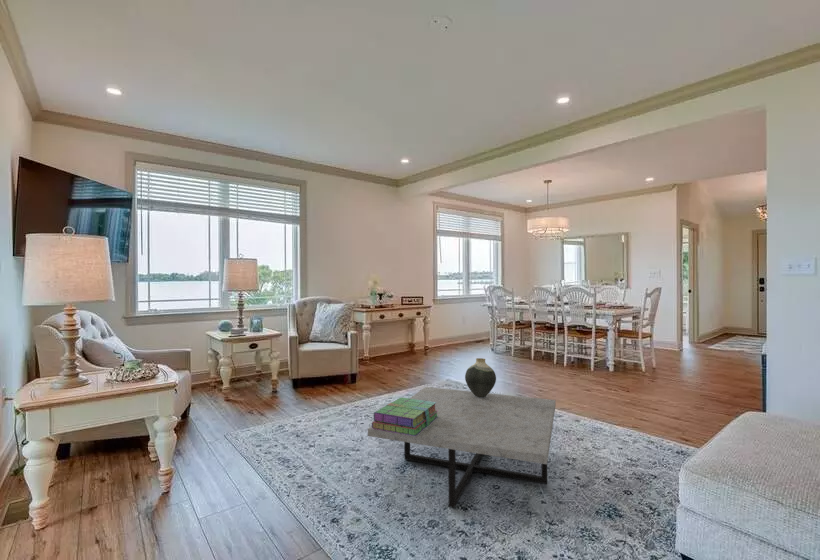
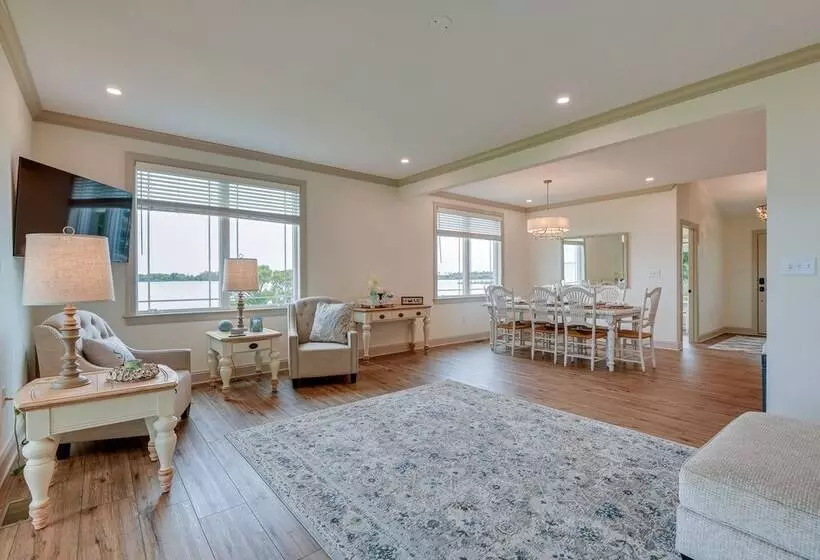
- stack of books [371,397,438,436]
- coffee table [367,386,556,509]
- vase [464,357,497,397]
